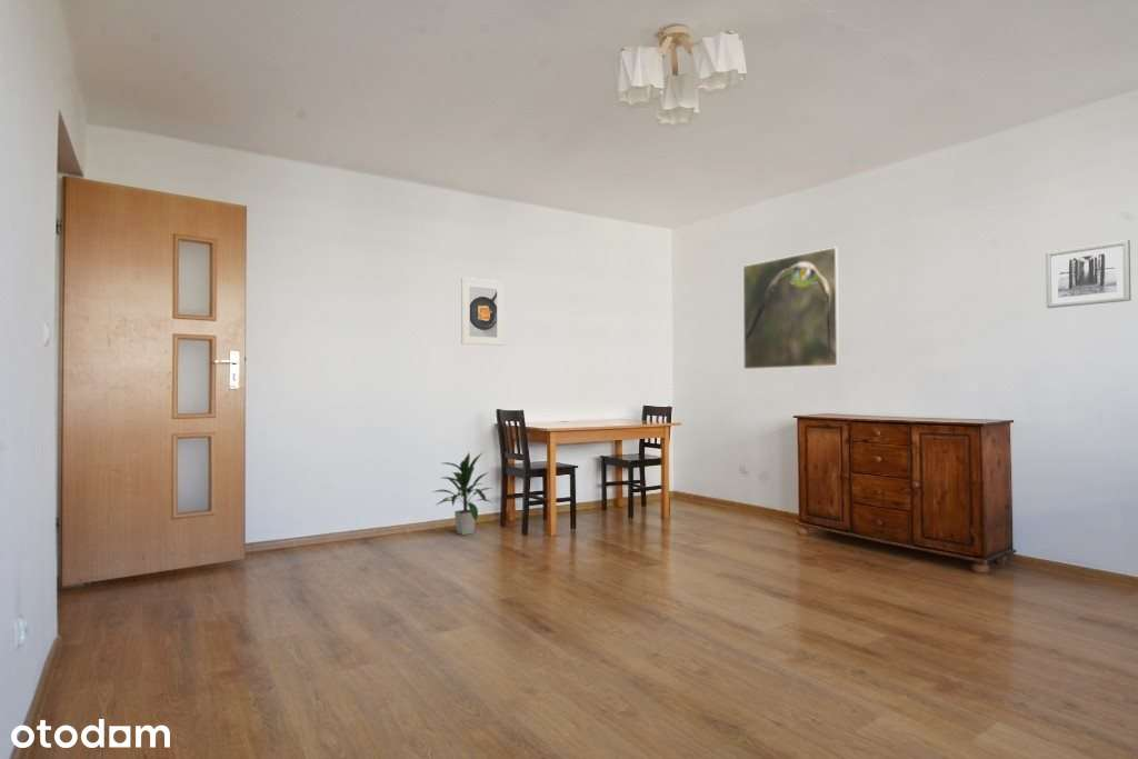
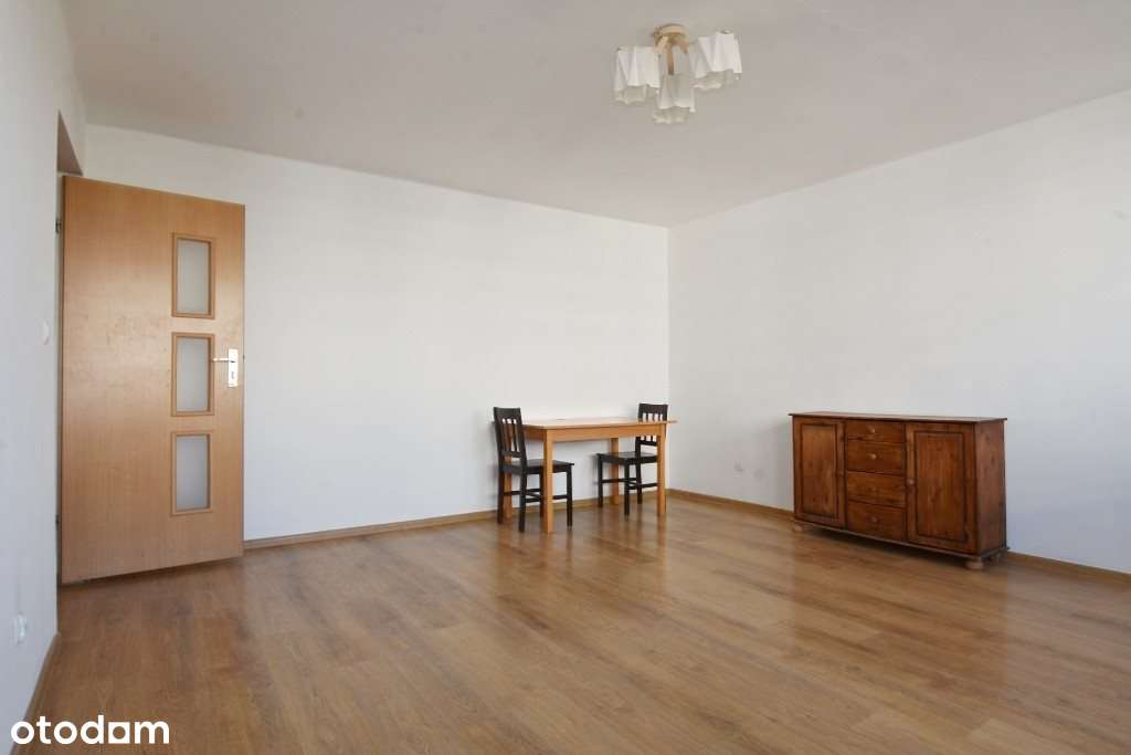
- indoor plant [432,450,493,536]
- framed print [460,277,506,347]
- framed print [742,246,840,370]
- wall art [1045,239,1132,309]
